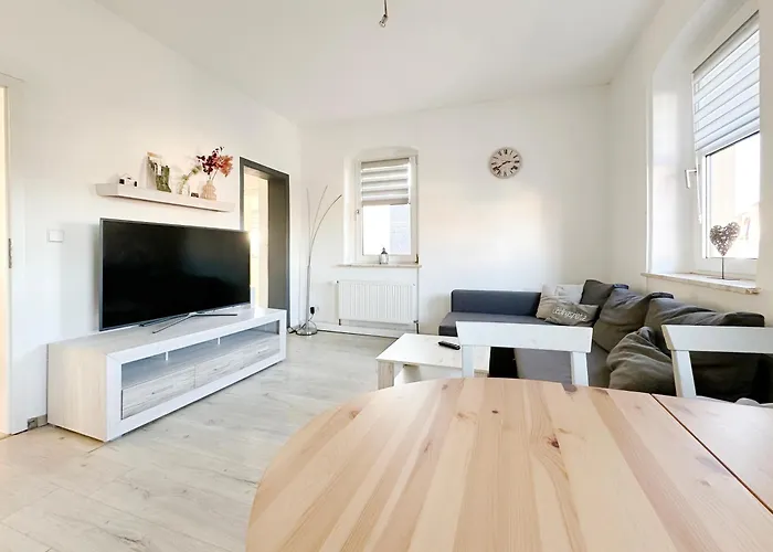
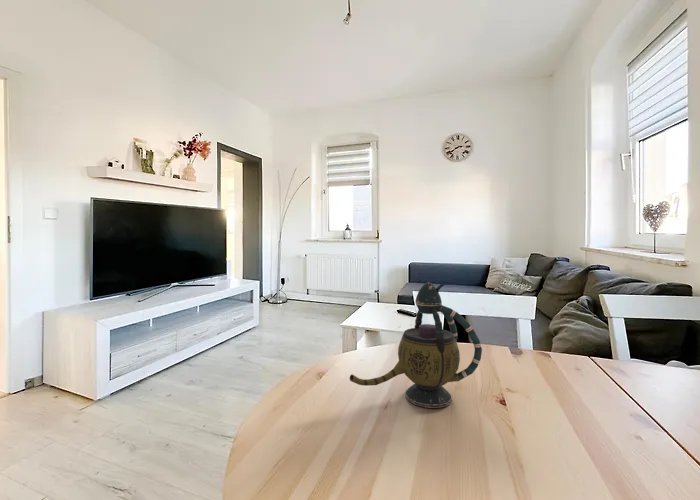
+ teapot [349,280,483,409]
